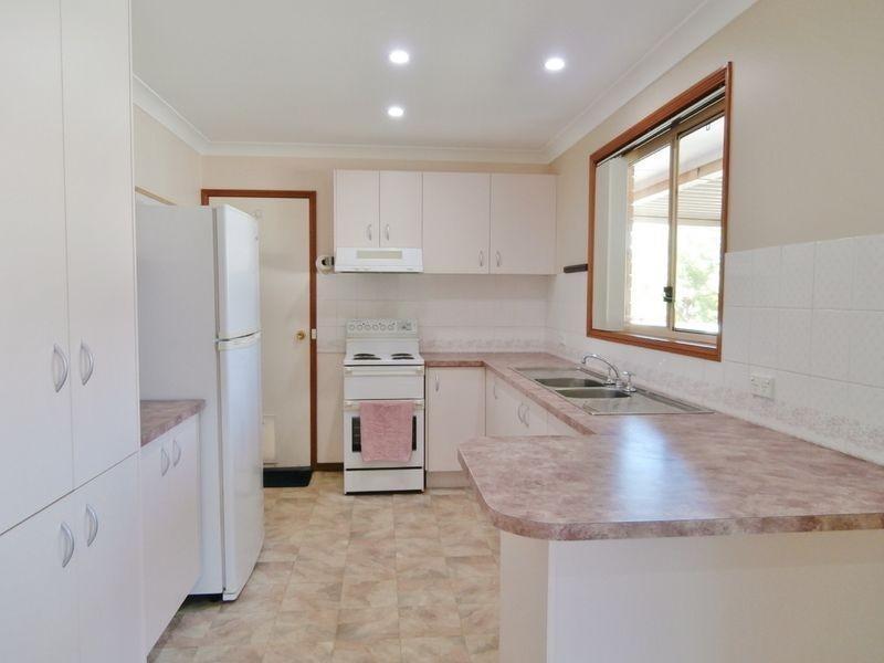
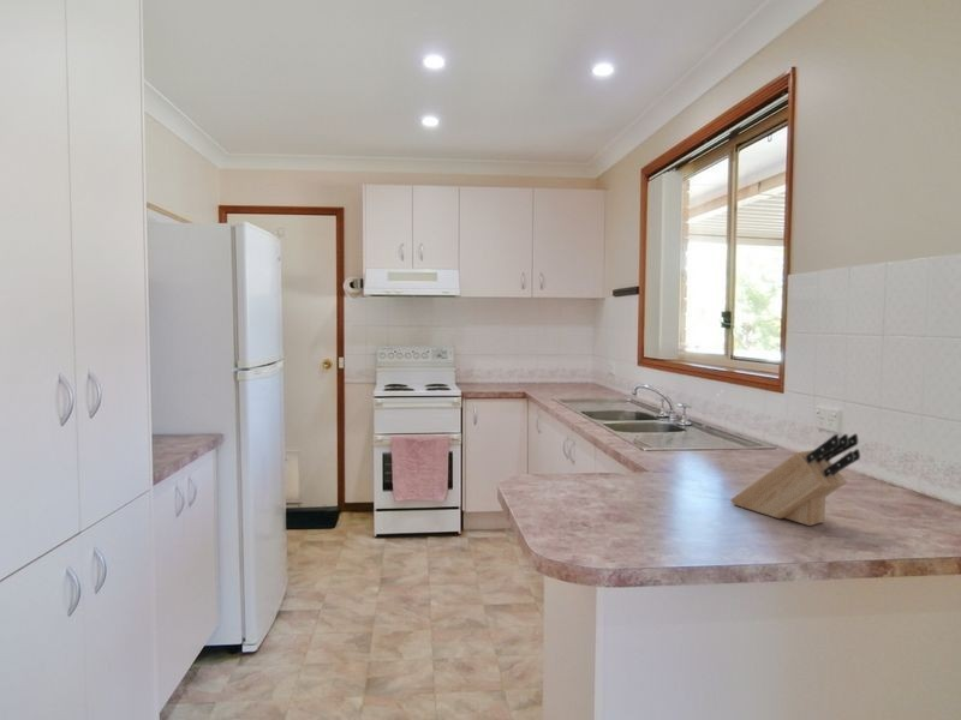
+ knife block [729,432,861,527]
